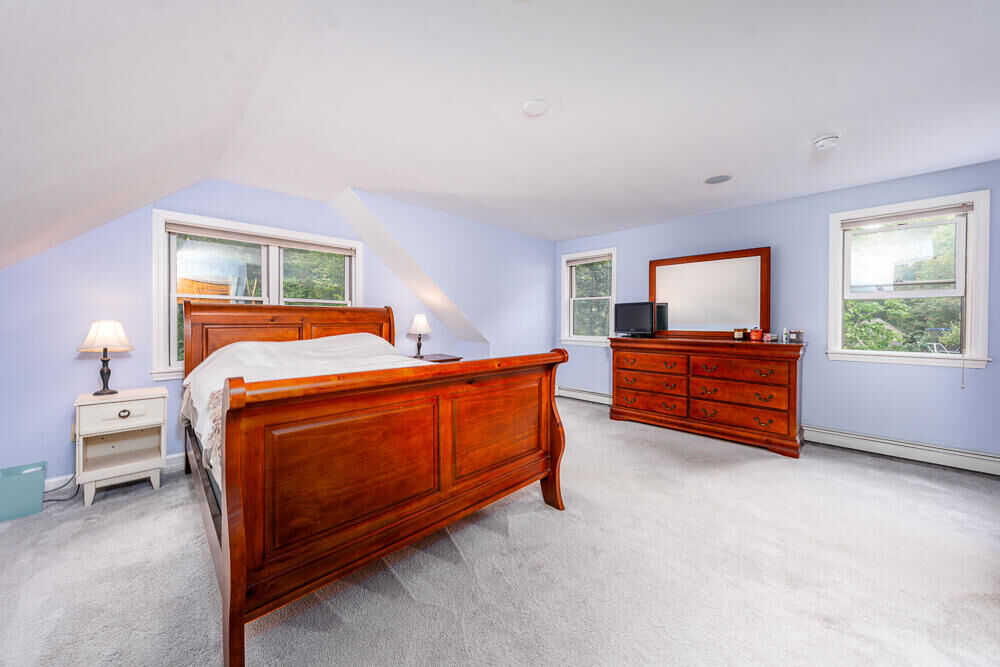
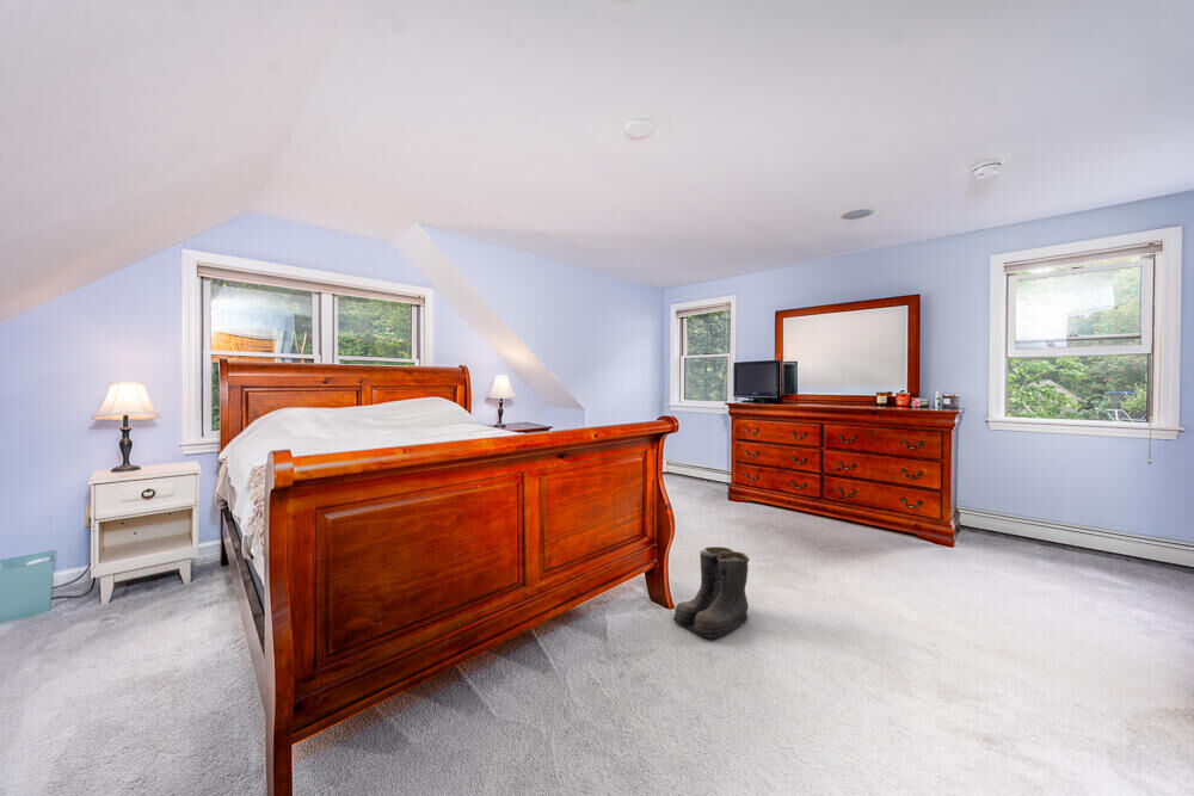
+ boots [671,545,752,638]
